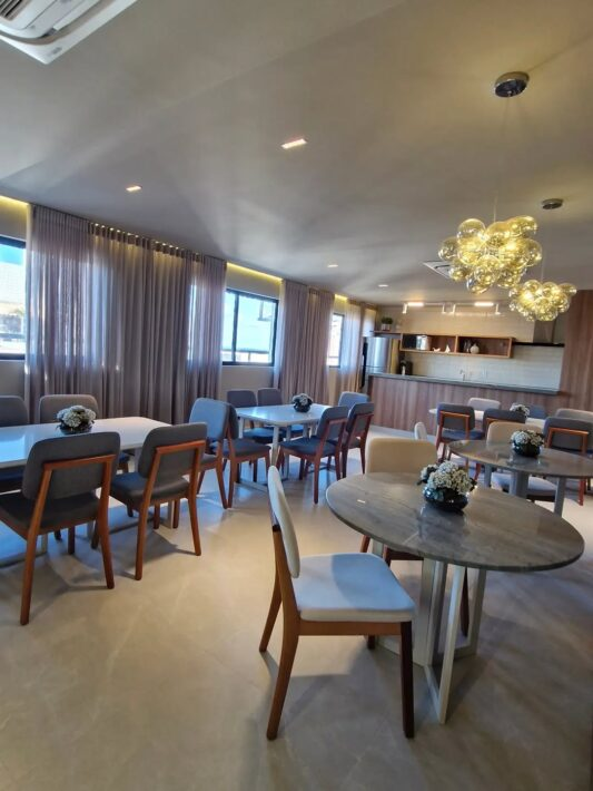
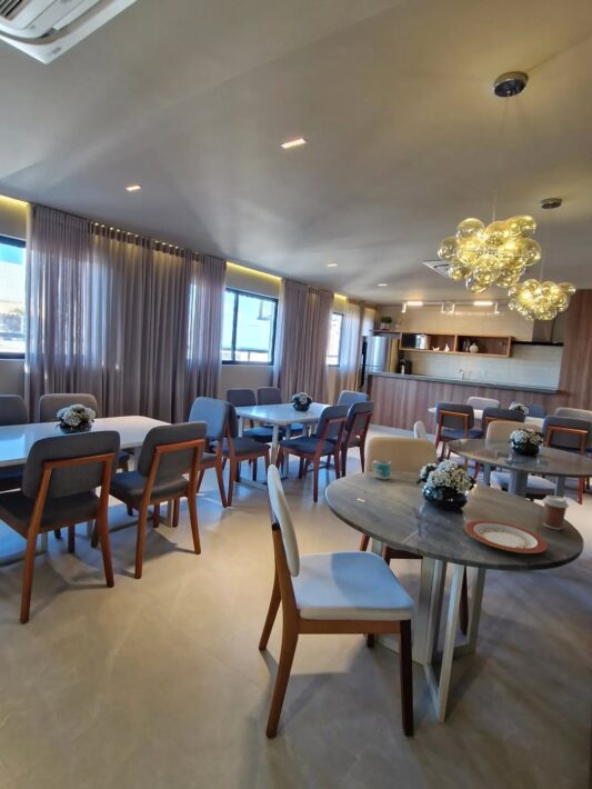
+ mug [370,459,392,481]
+ coffee cup [541,495,570,531]
+ plate [464,519,549,555]
